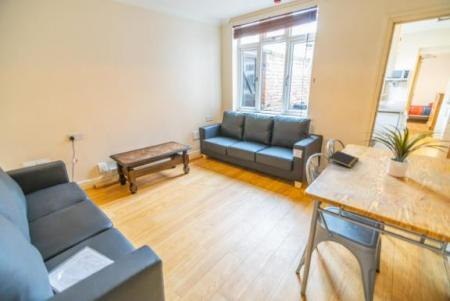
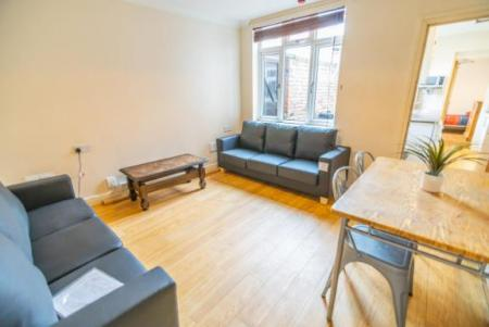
- notepad [327,150,360,169]
